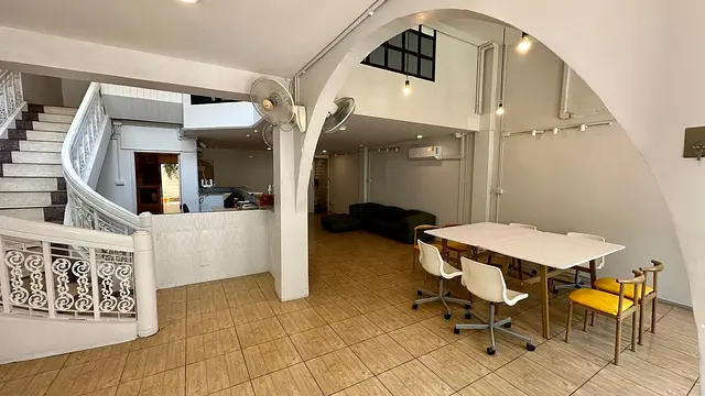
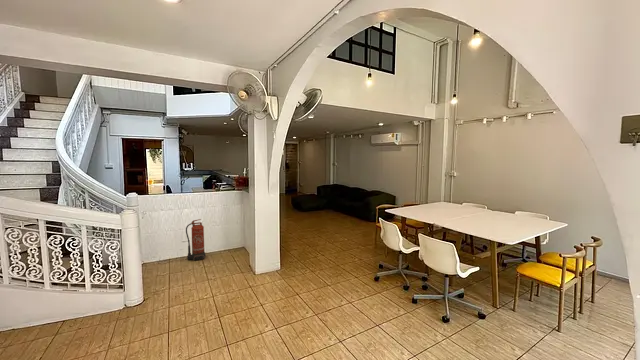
+ fire extinguisher [185,218,207,261]
